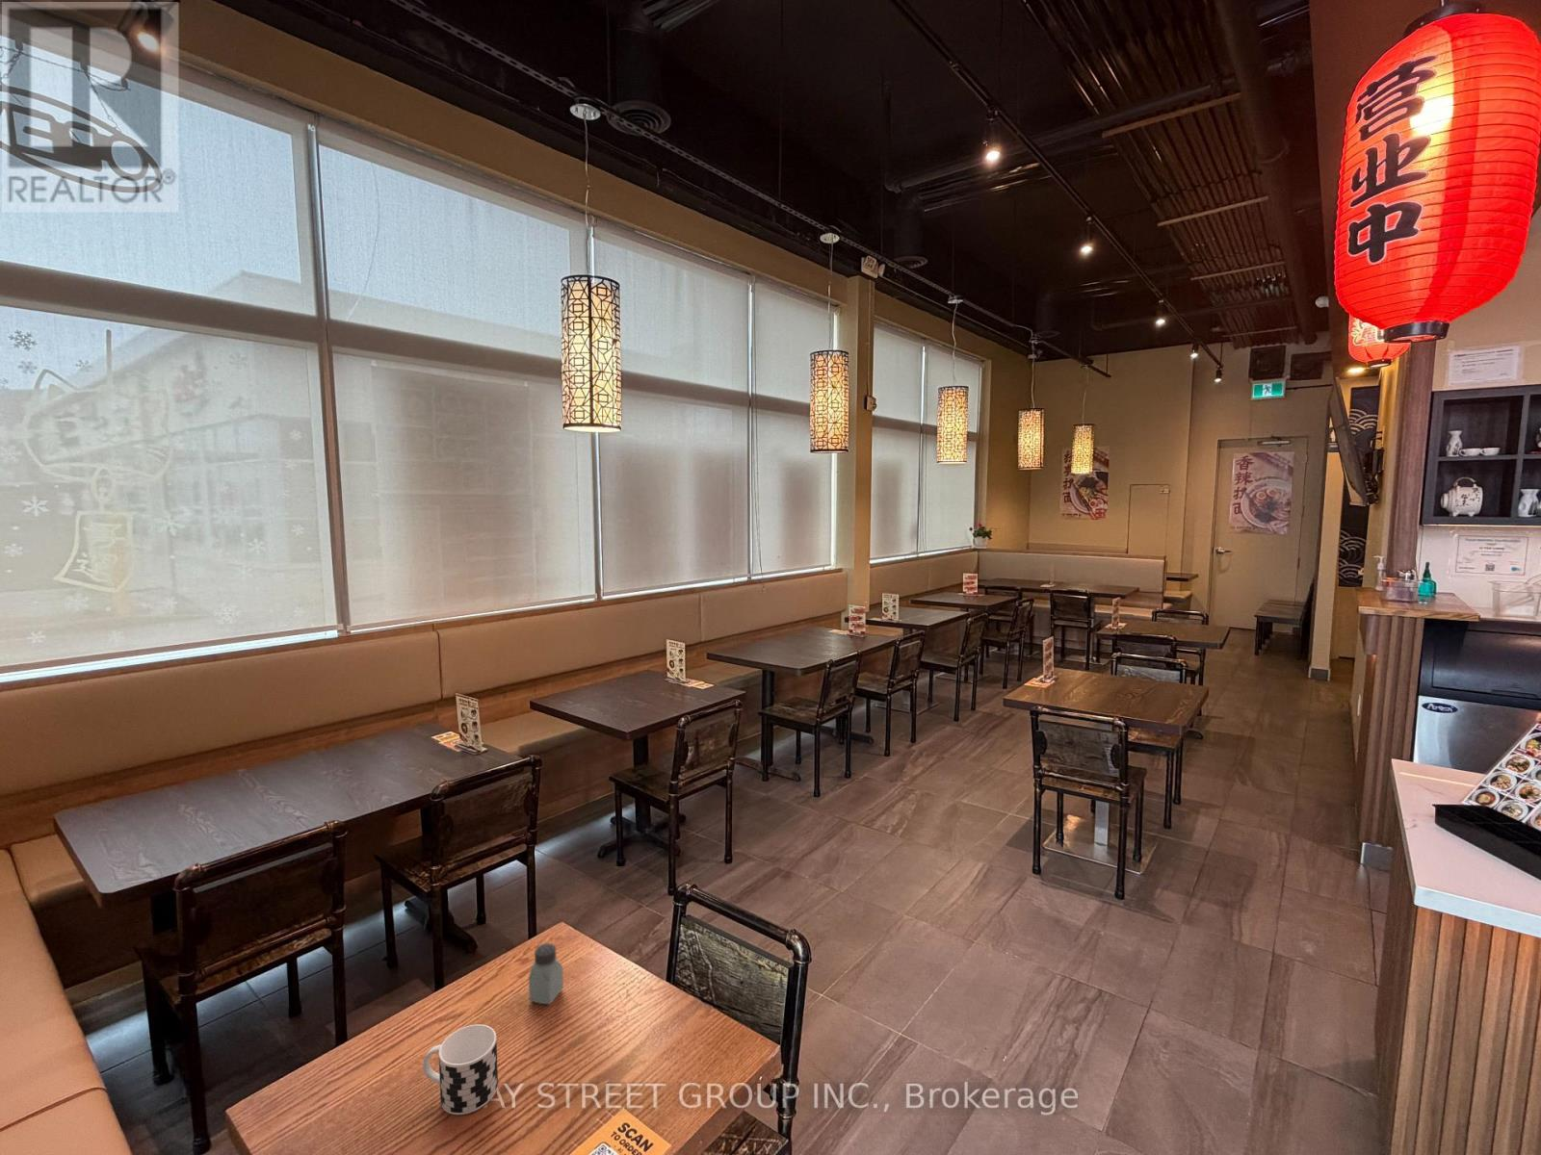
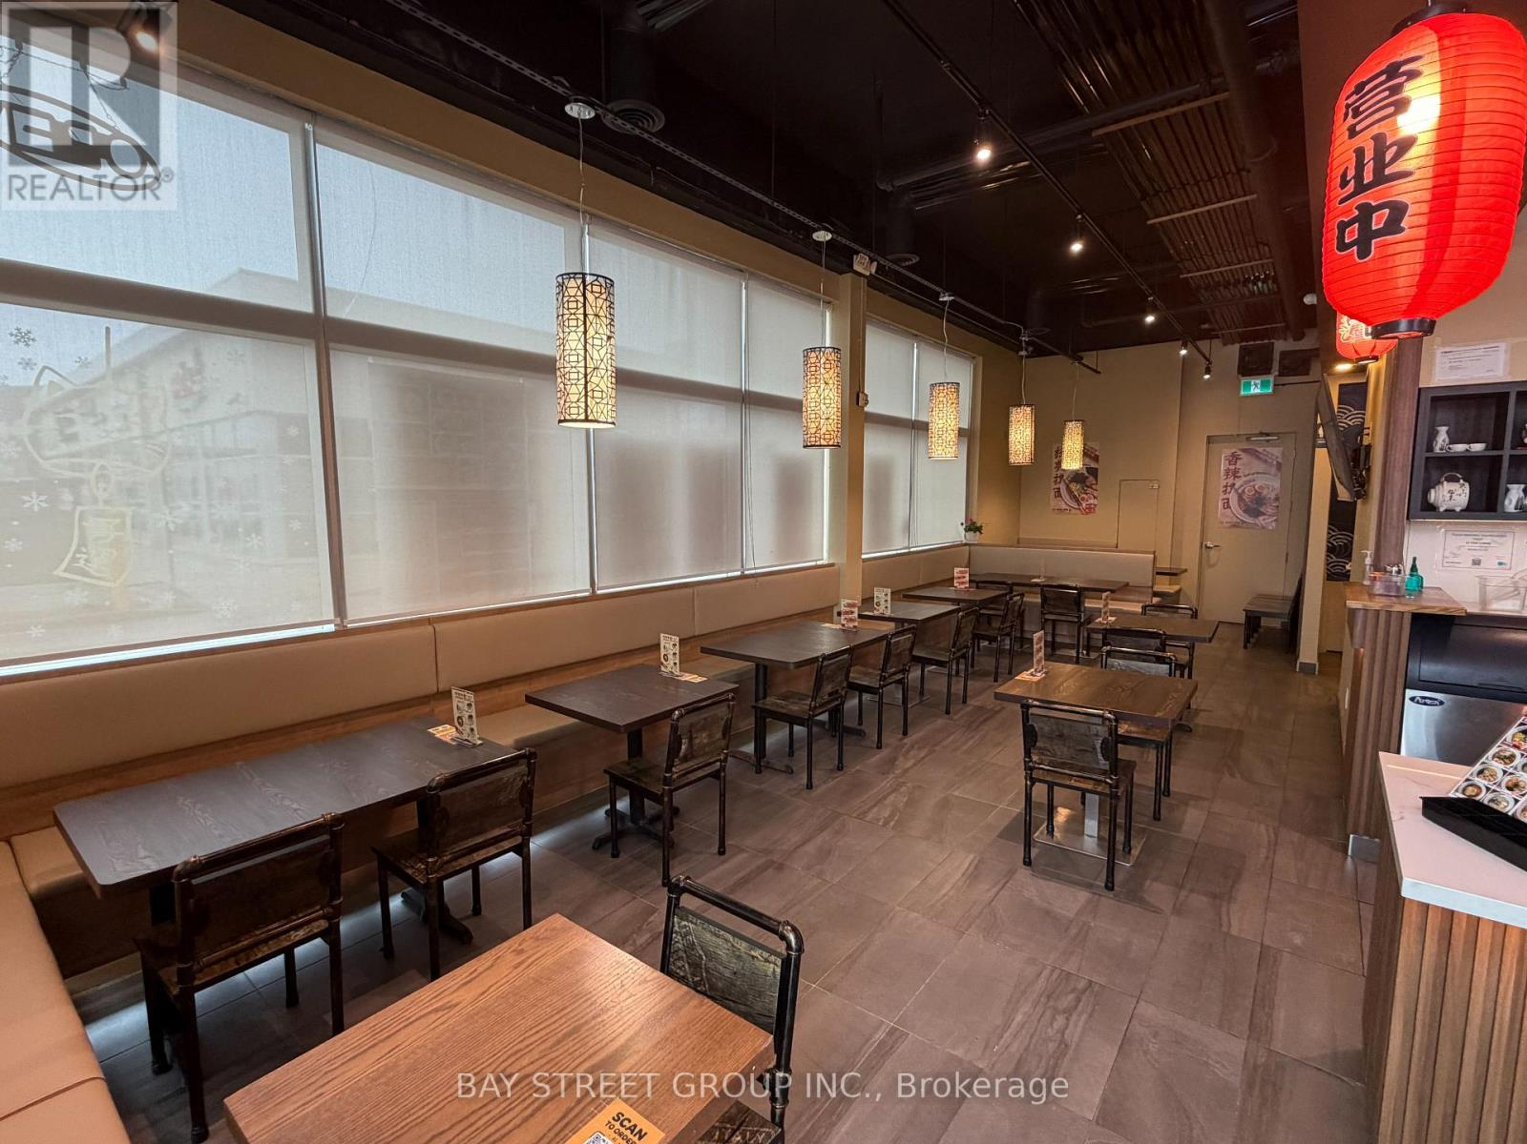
- saltshaker [528,943,564,1005]
- cup [422,1023,499,1115]
